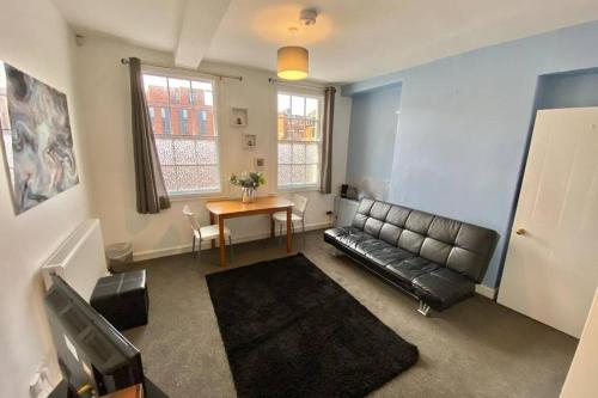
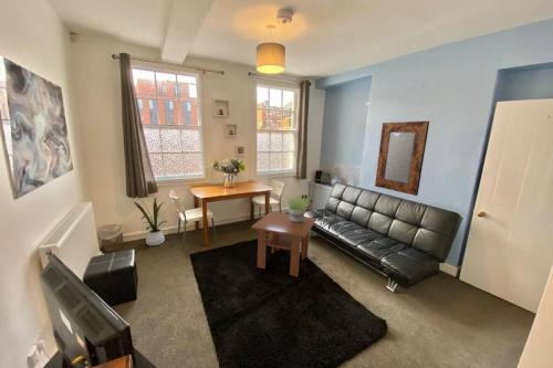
+ home mirror [374,120,430,197]
+ potted plant [285,192,312,222]
+ coffee table [250,210,317,277]
+ house plant [129,194,170,246]
